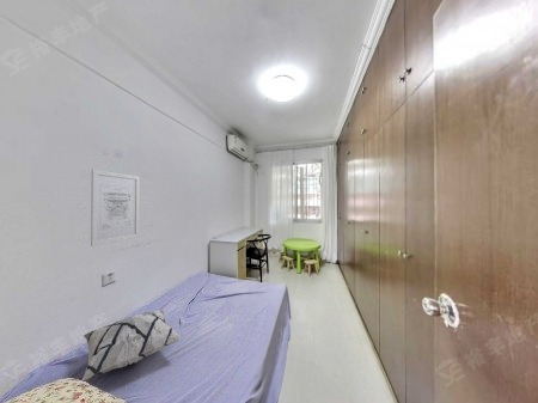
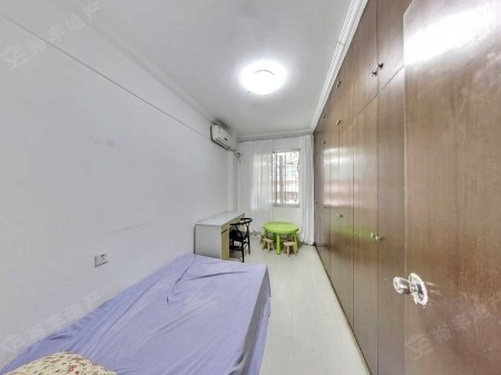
- decorative pillow [81,309,182,381]
- wall art [90,169,141,248]
